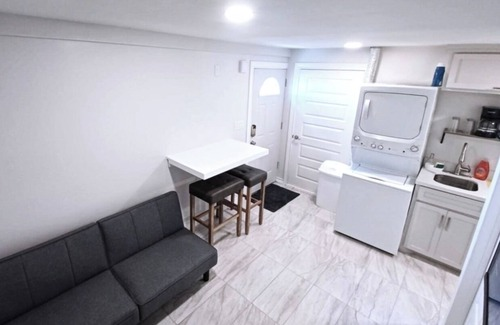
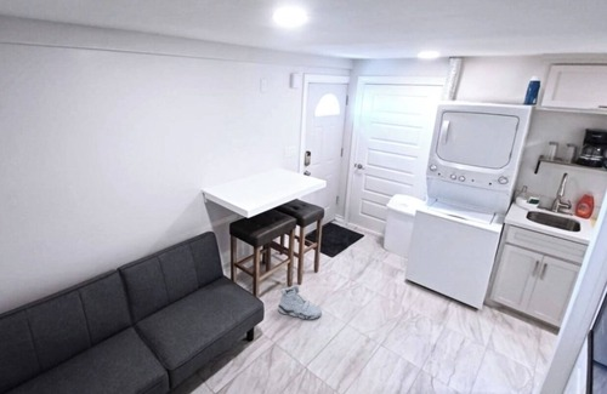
+ sneaker [277,285,323,320]
